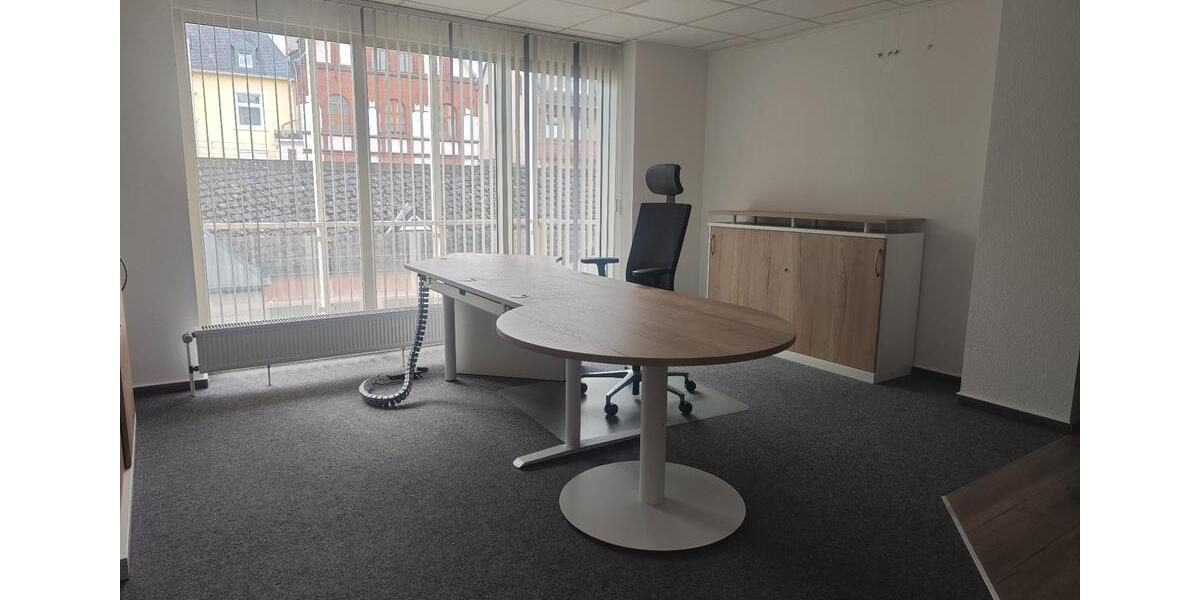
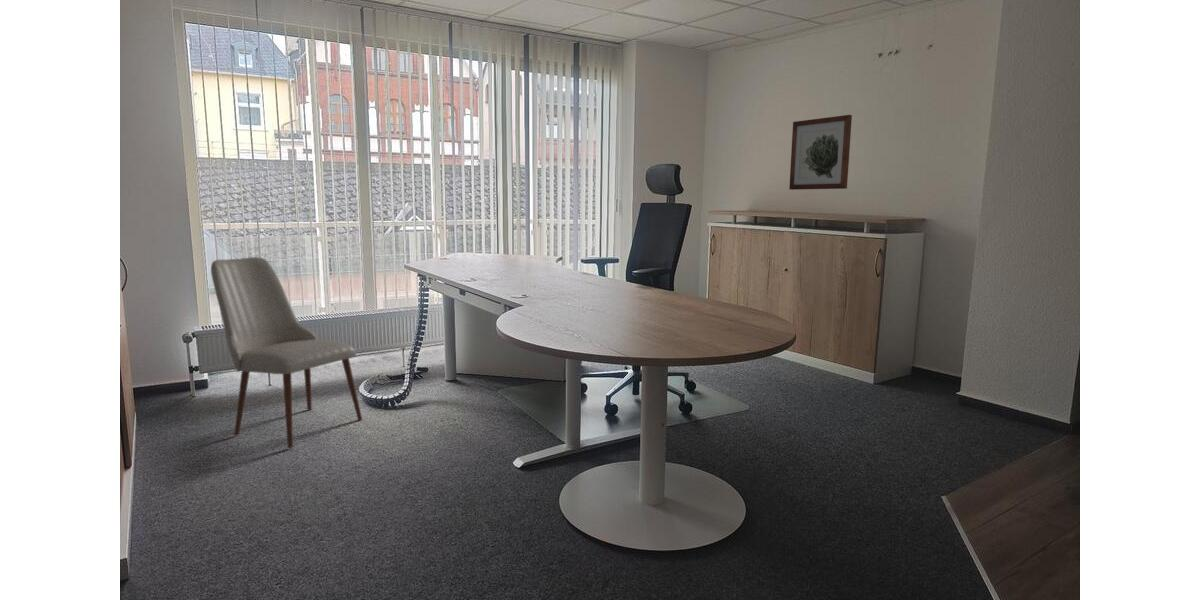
+ chair [210,256,363,449]
+ wall art [788,114,853,191]
